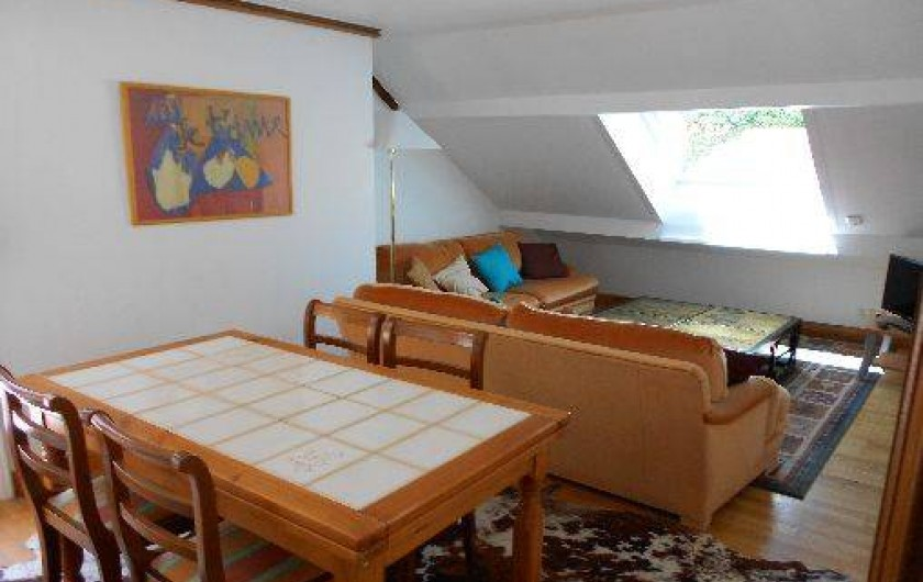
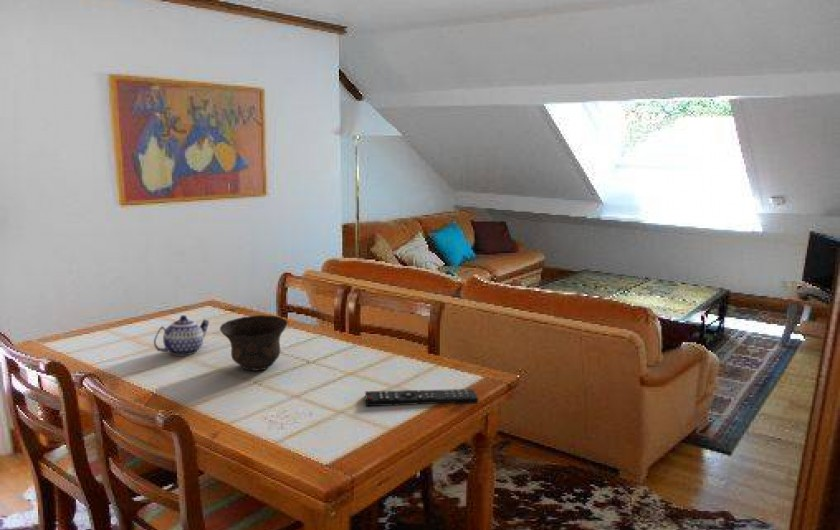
+ teapot [153,314,210,357]
+ remote control [364,388,479,407]
+ bowl [219,314,289,372]
